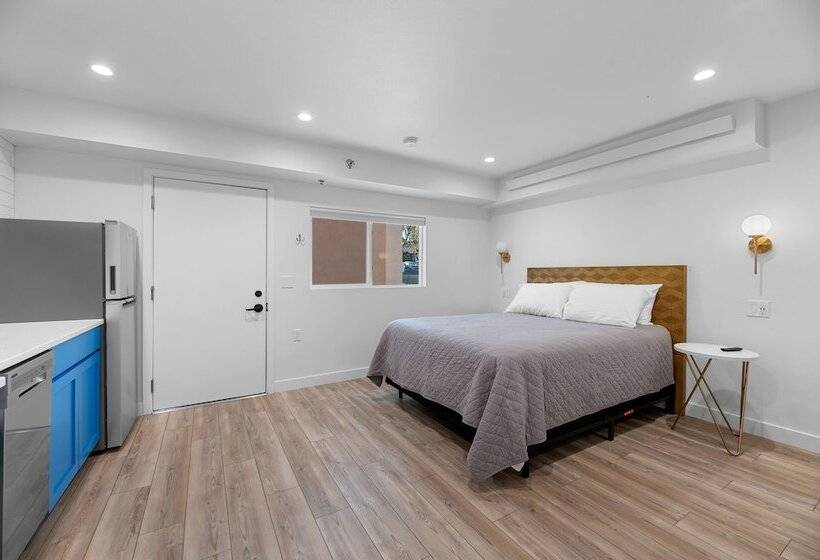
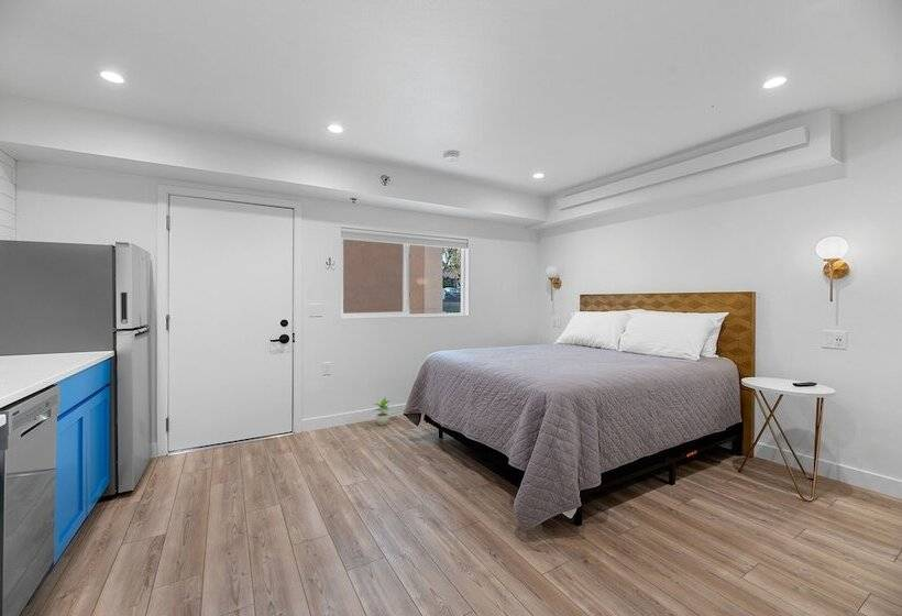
+ potted plant [371,397,393,427]
